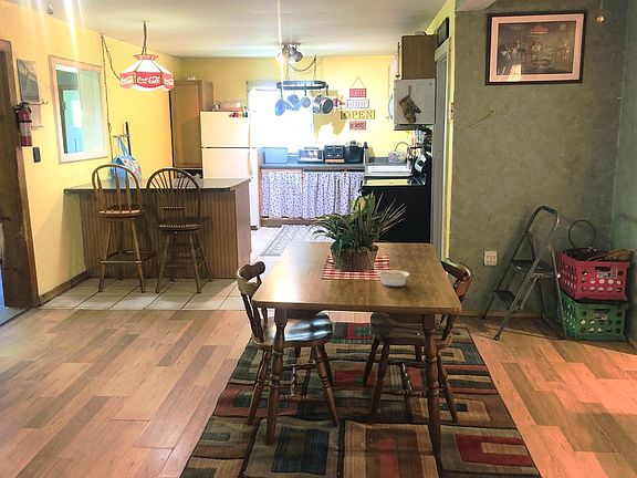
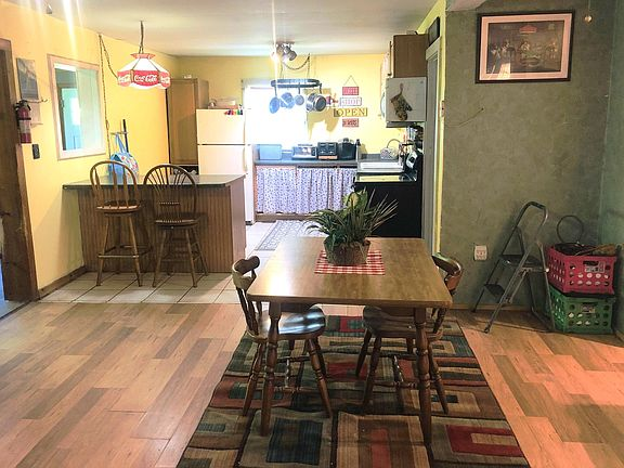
- legume [376,267,410,288]
